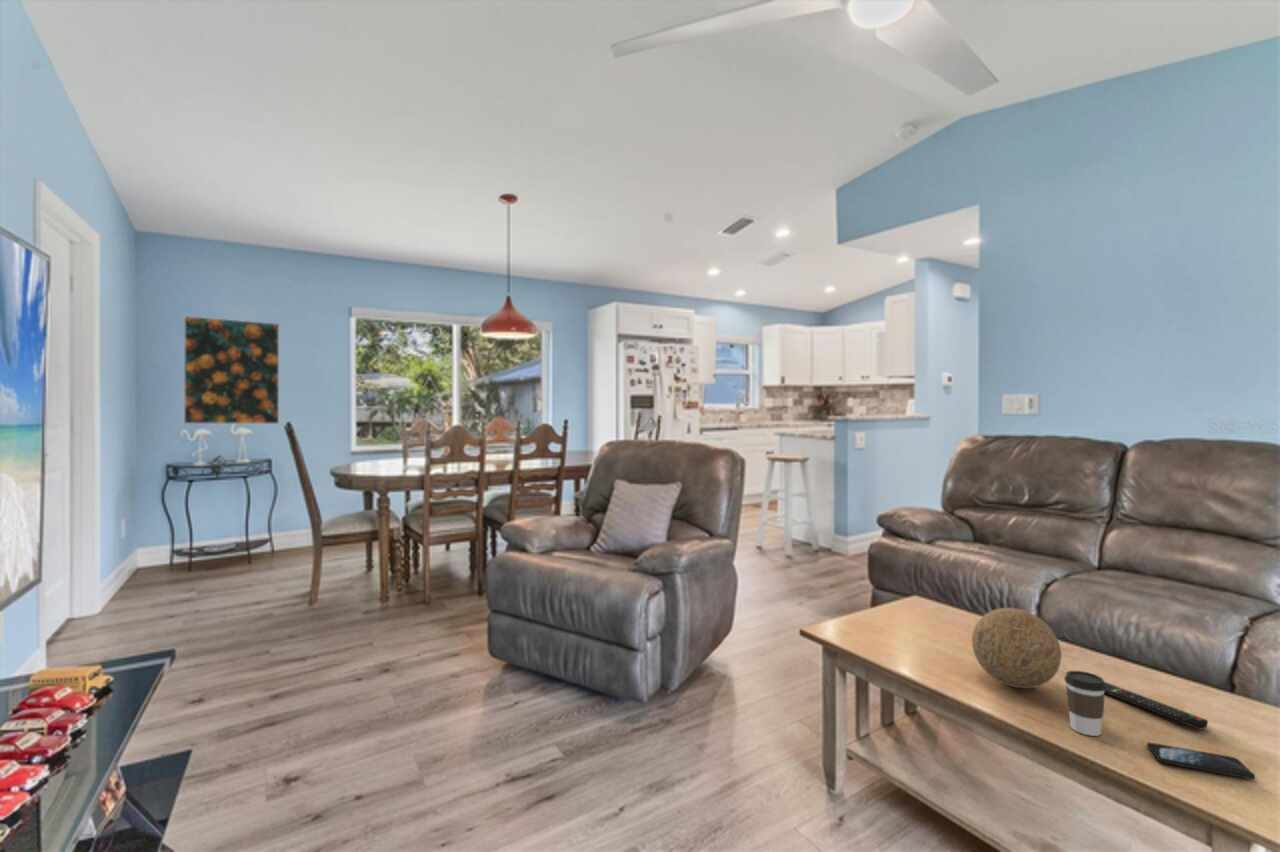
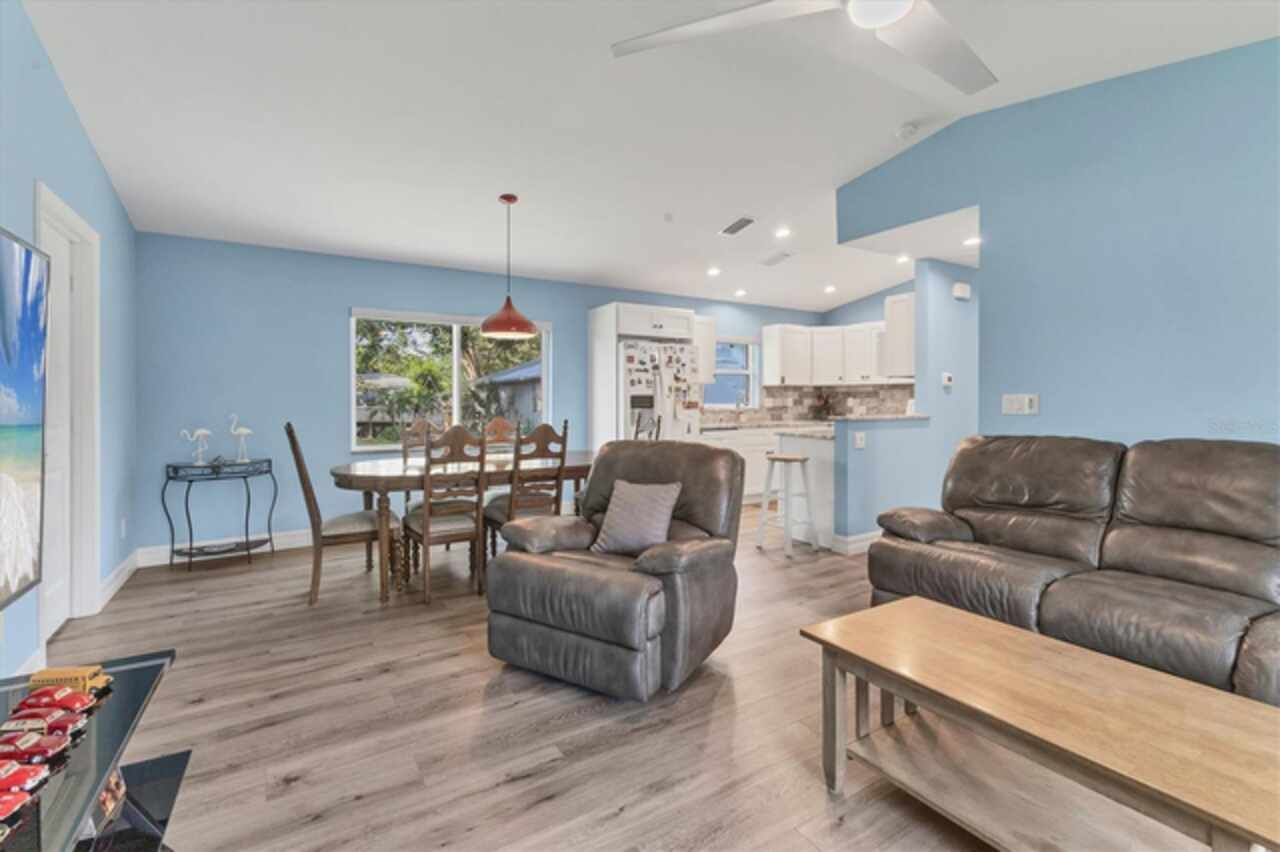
- decorative ball [971,607,1062,689]
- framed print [183,315,280,425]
- smartphone [1146,741,1256,780]
- coffee cup [1064,670,1106,737]
- remote control [1104,681,1209,731]
